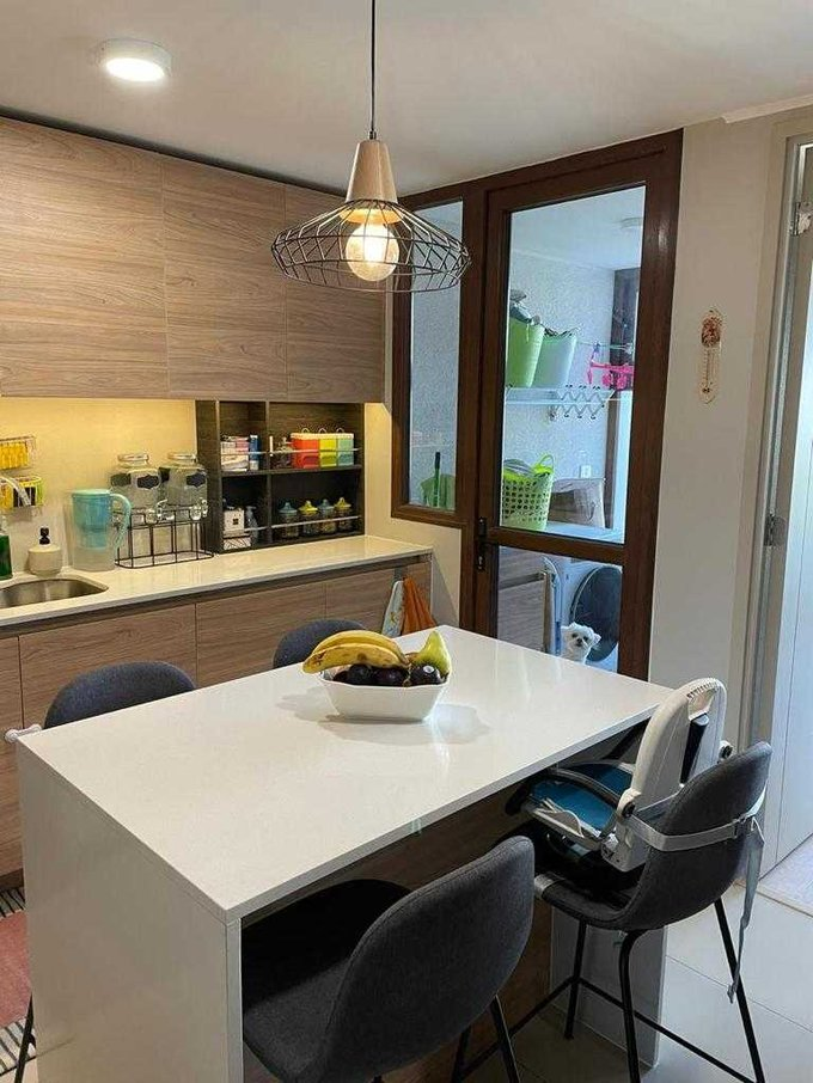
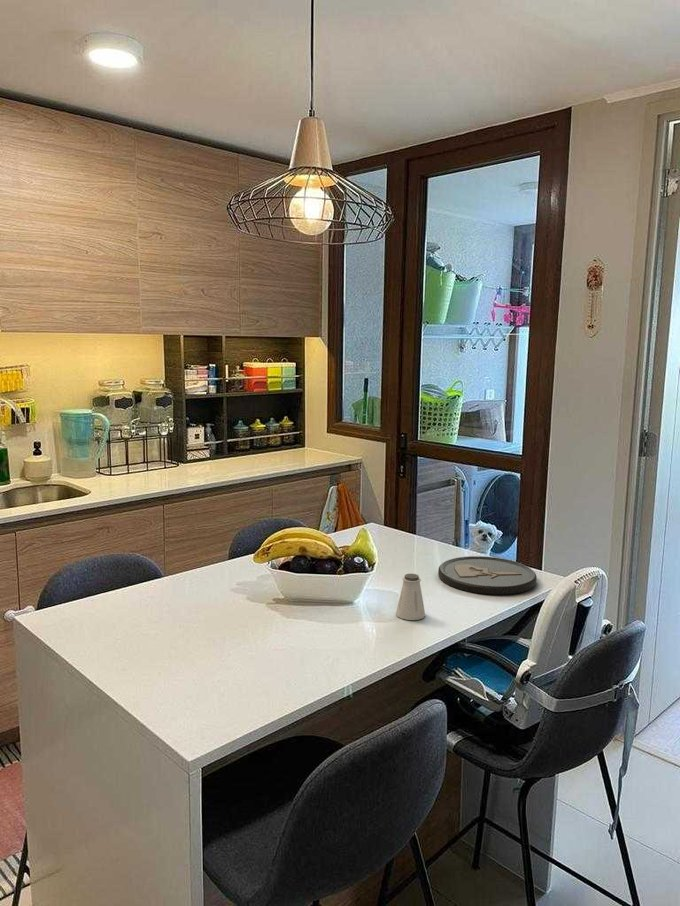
+ saltshaker [395,573,426,621]
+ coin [437,555,538,596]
